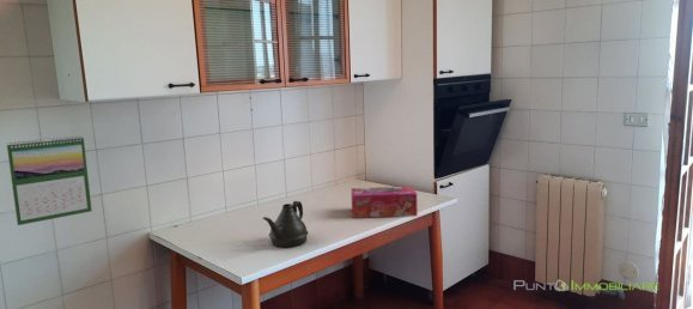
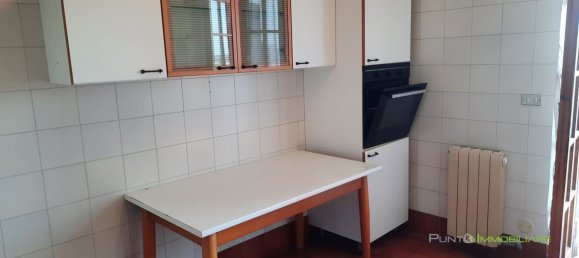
- calendar [6,135,93,226]
- teapot [262,200,309,248]
- tissue box [351,186,419,219]
